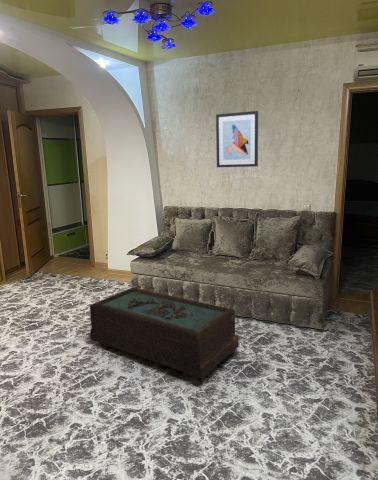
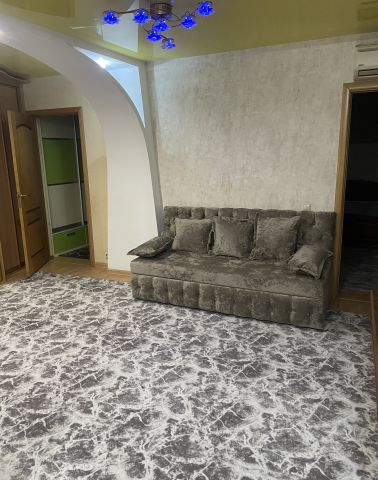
- coffee table [89,287,240,380]
- wall art [215,110,259,168]
